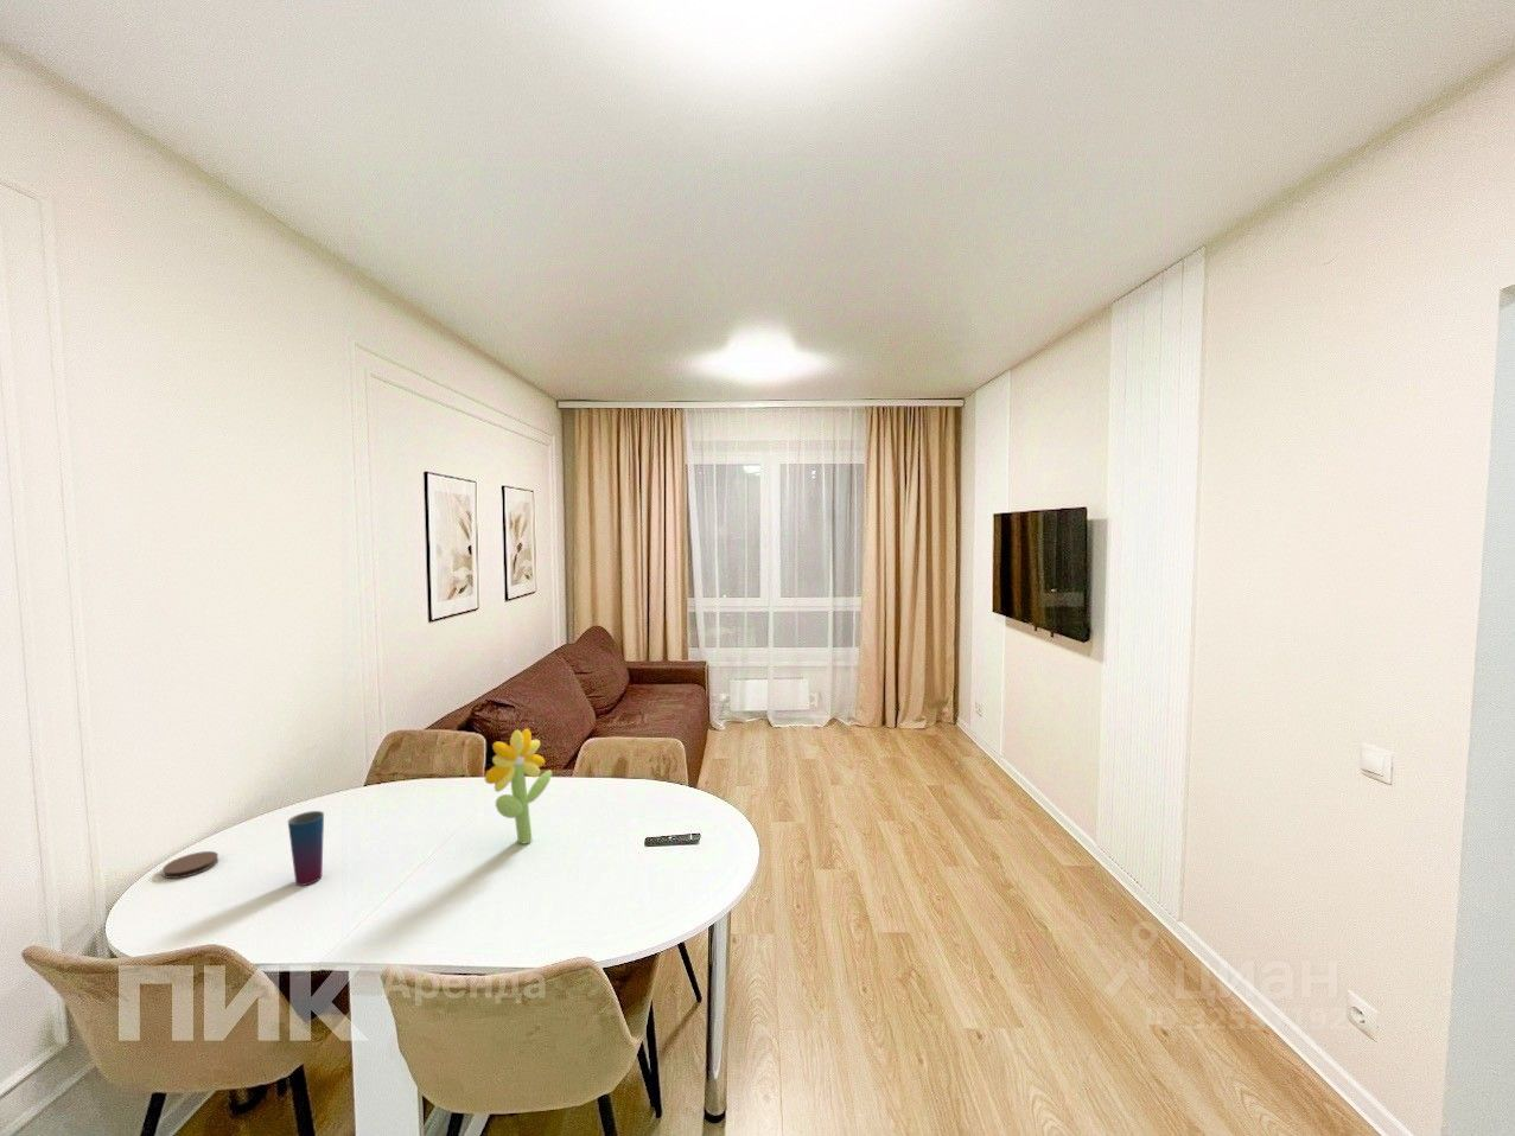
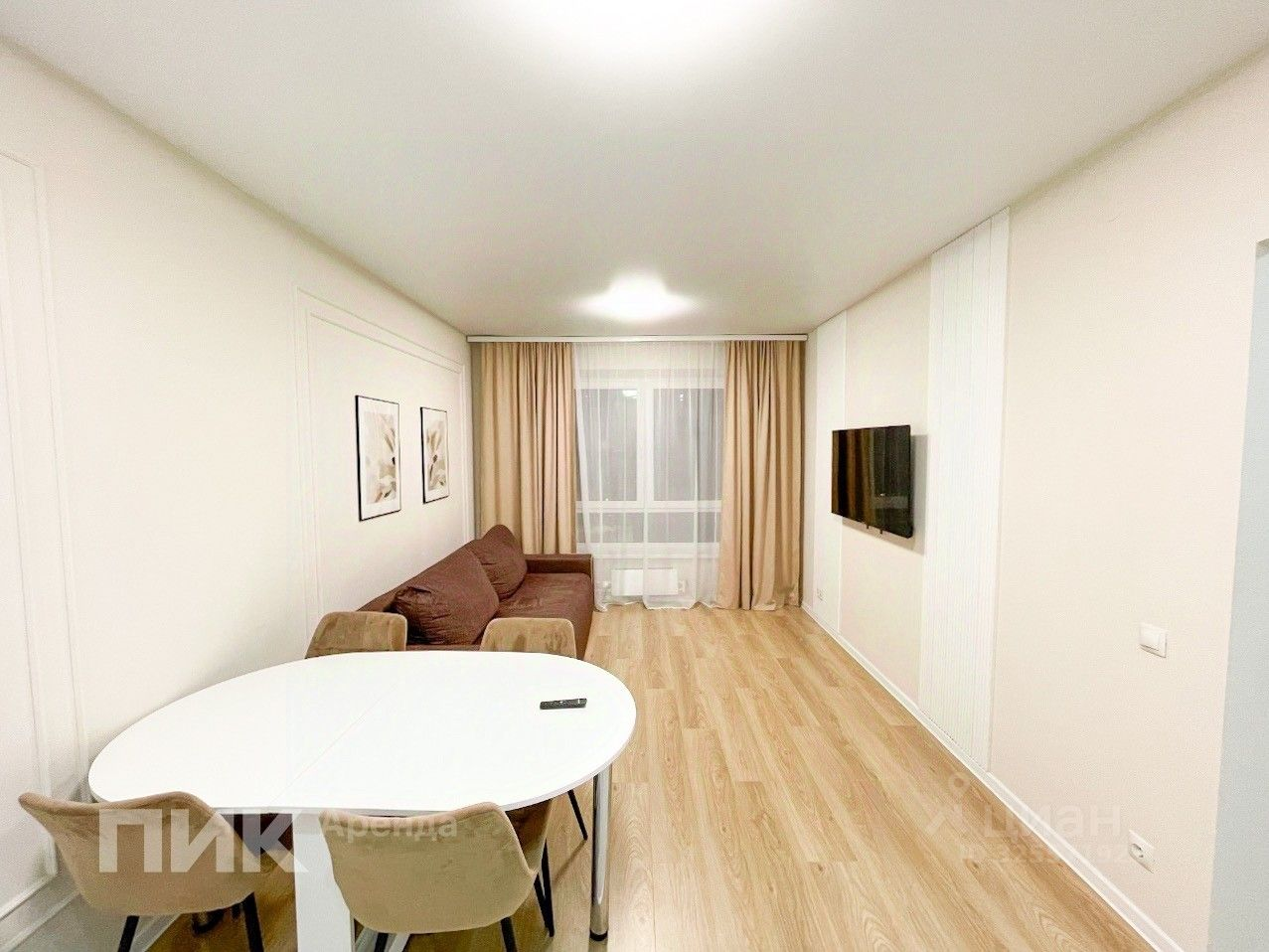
- flower [484,727,553,845]
- cup [287,810,325,887]
- coaster [161,851,220,879]
